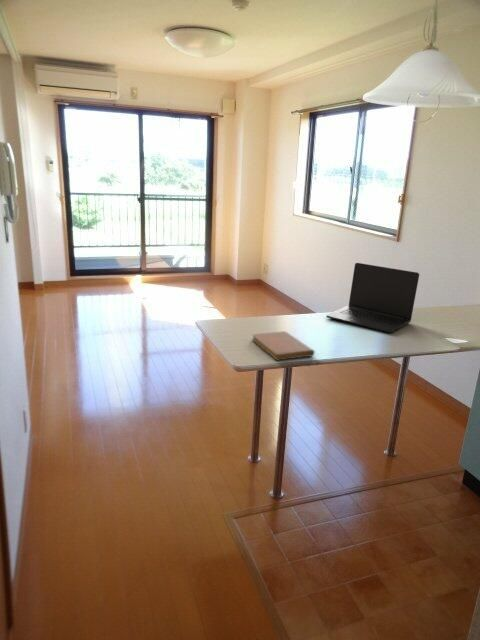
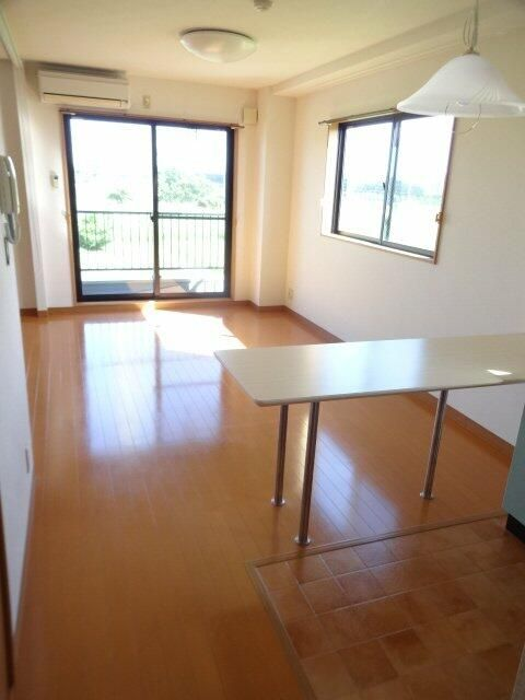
- laptop [325,262,420,334]
- notebook [251,330,316,362]
